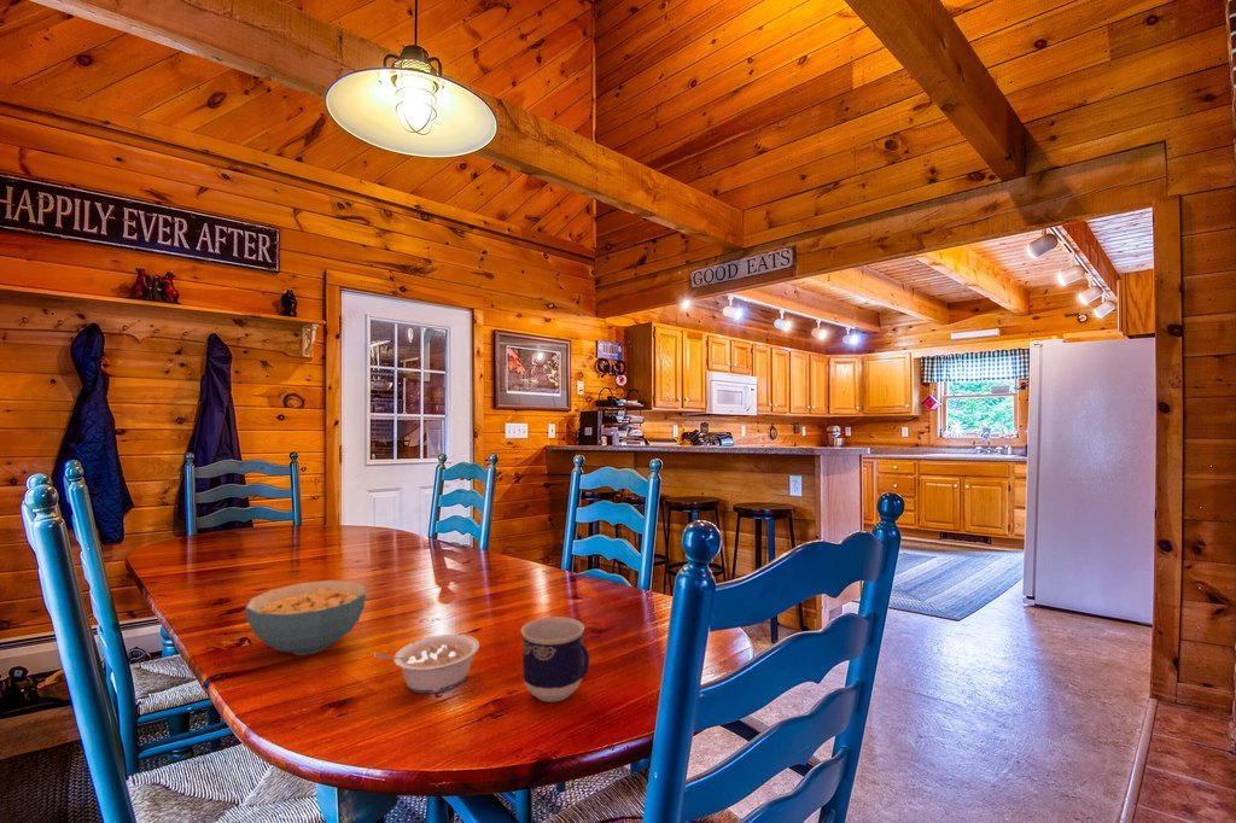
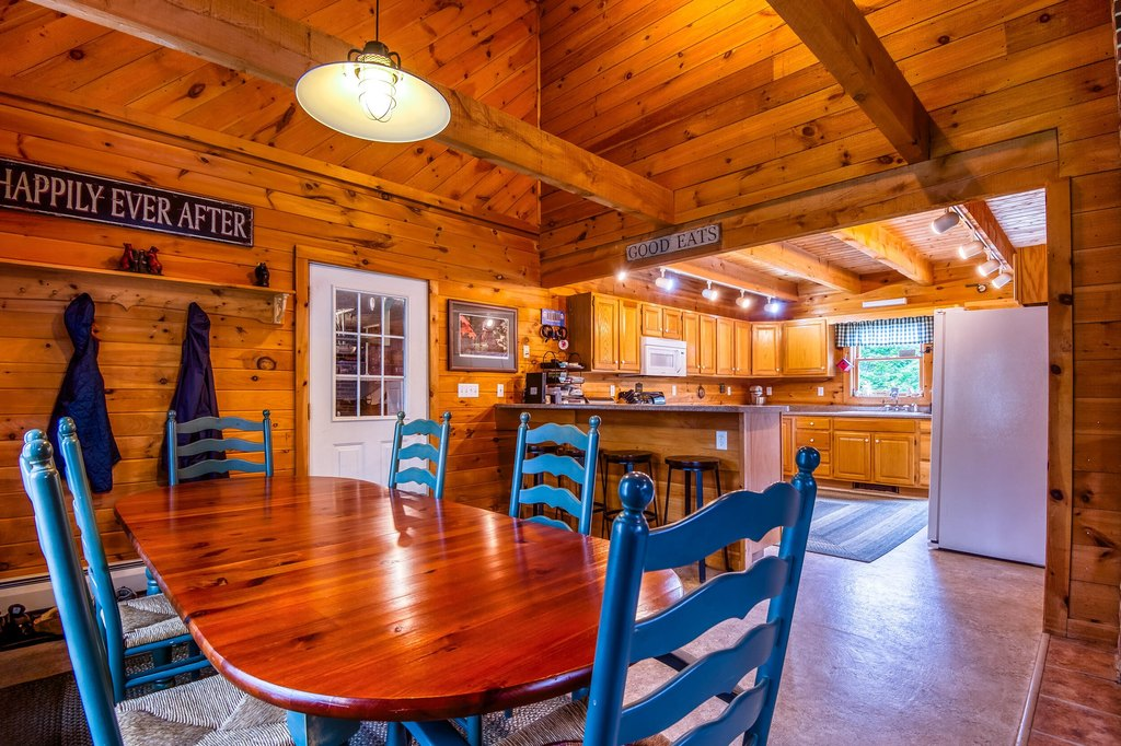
- cup [520,615,590,702]
- legume [373,634,480,695]
- cereal bowl [244,579,367,656]
